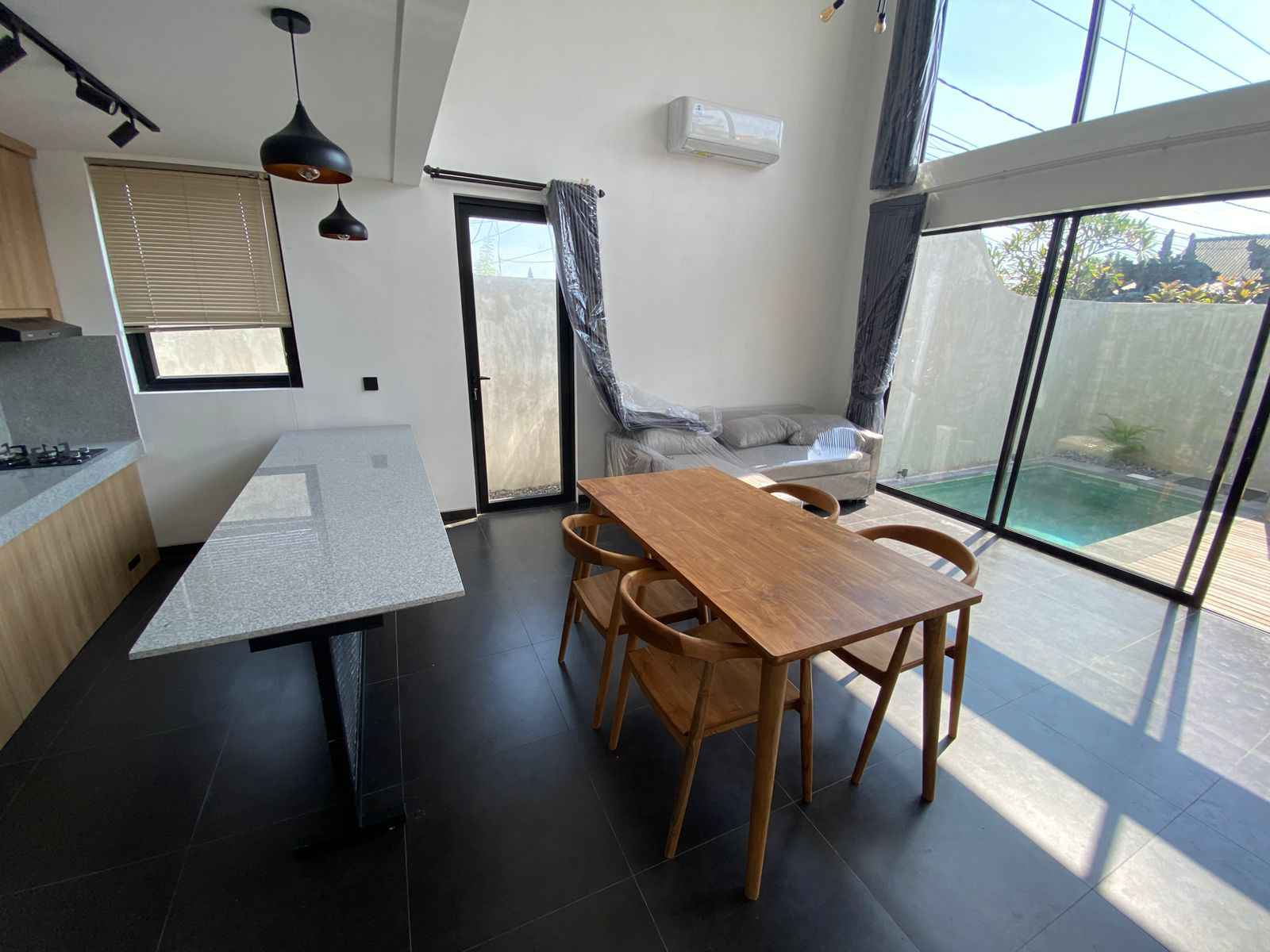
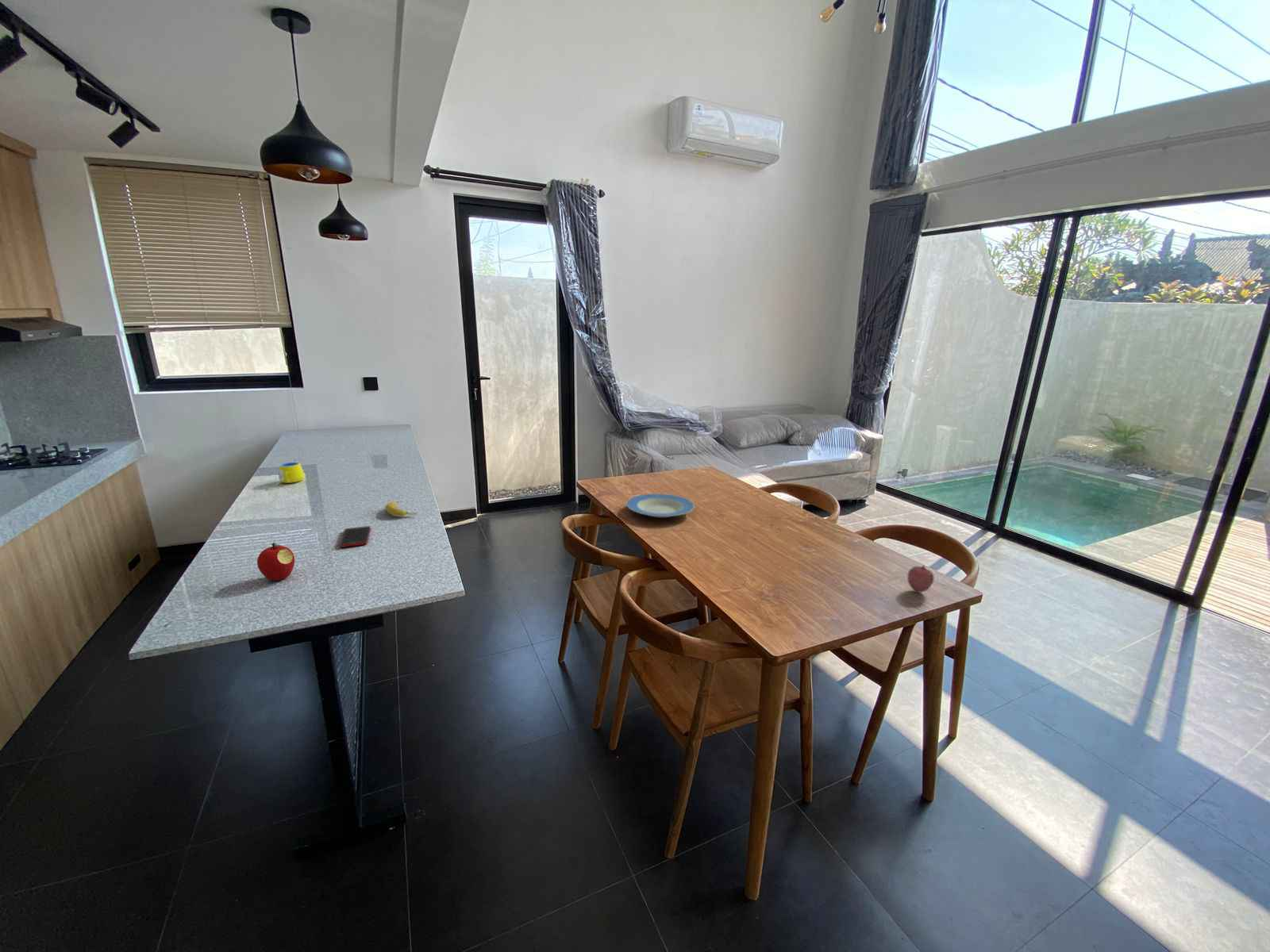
+ cell phone [339,525,371,548]
+ fruit [906,564,935,593]
+ plate [625,493,695,519]
+ mug [275,462,306,486]
+ fruit [256,542,295,582]
+ banana [384,501,418,517]
